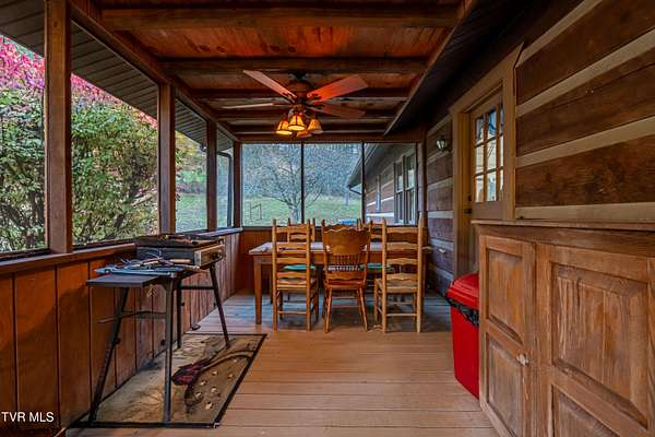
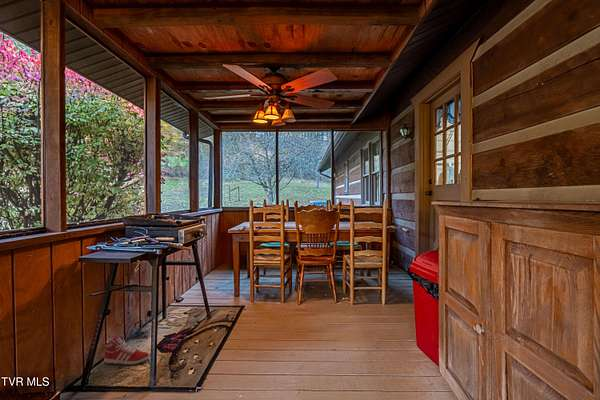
+ sneaker [103,334,151,366]
